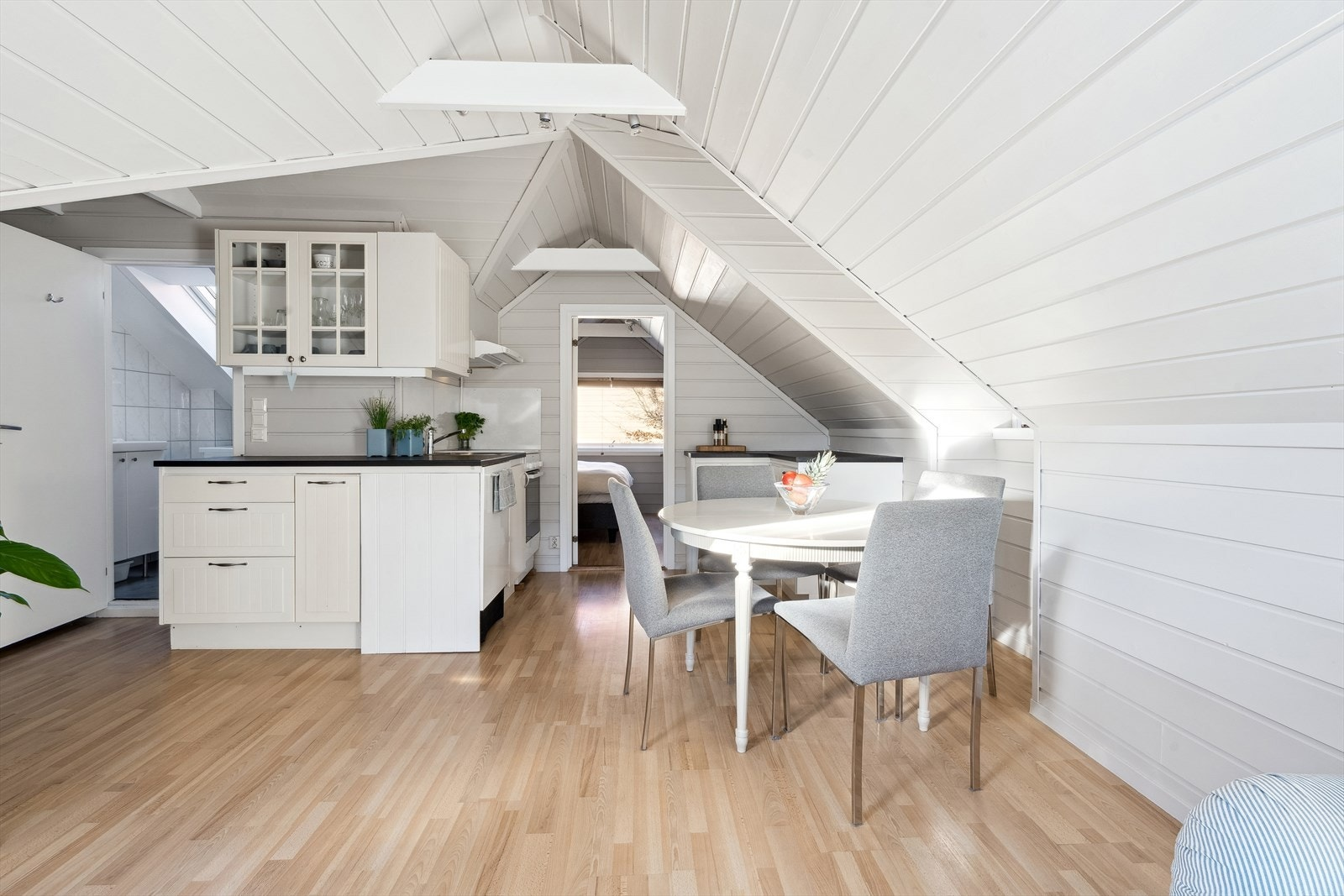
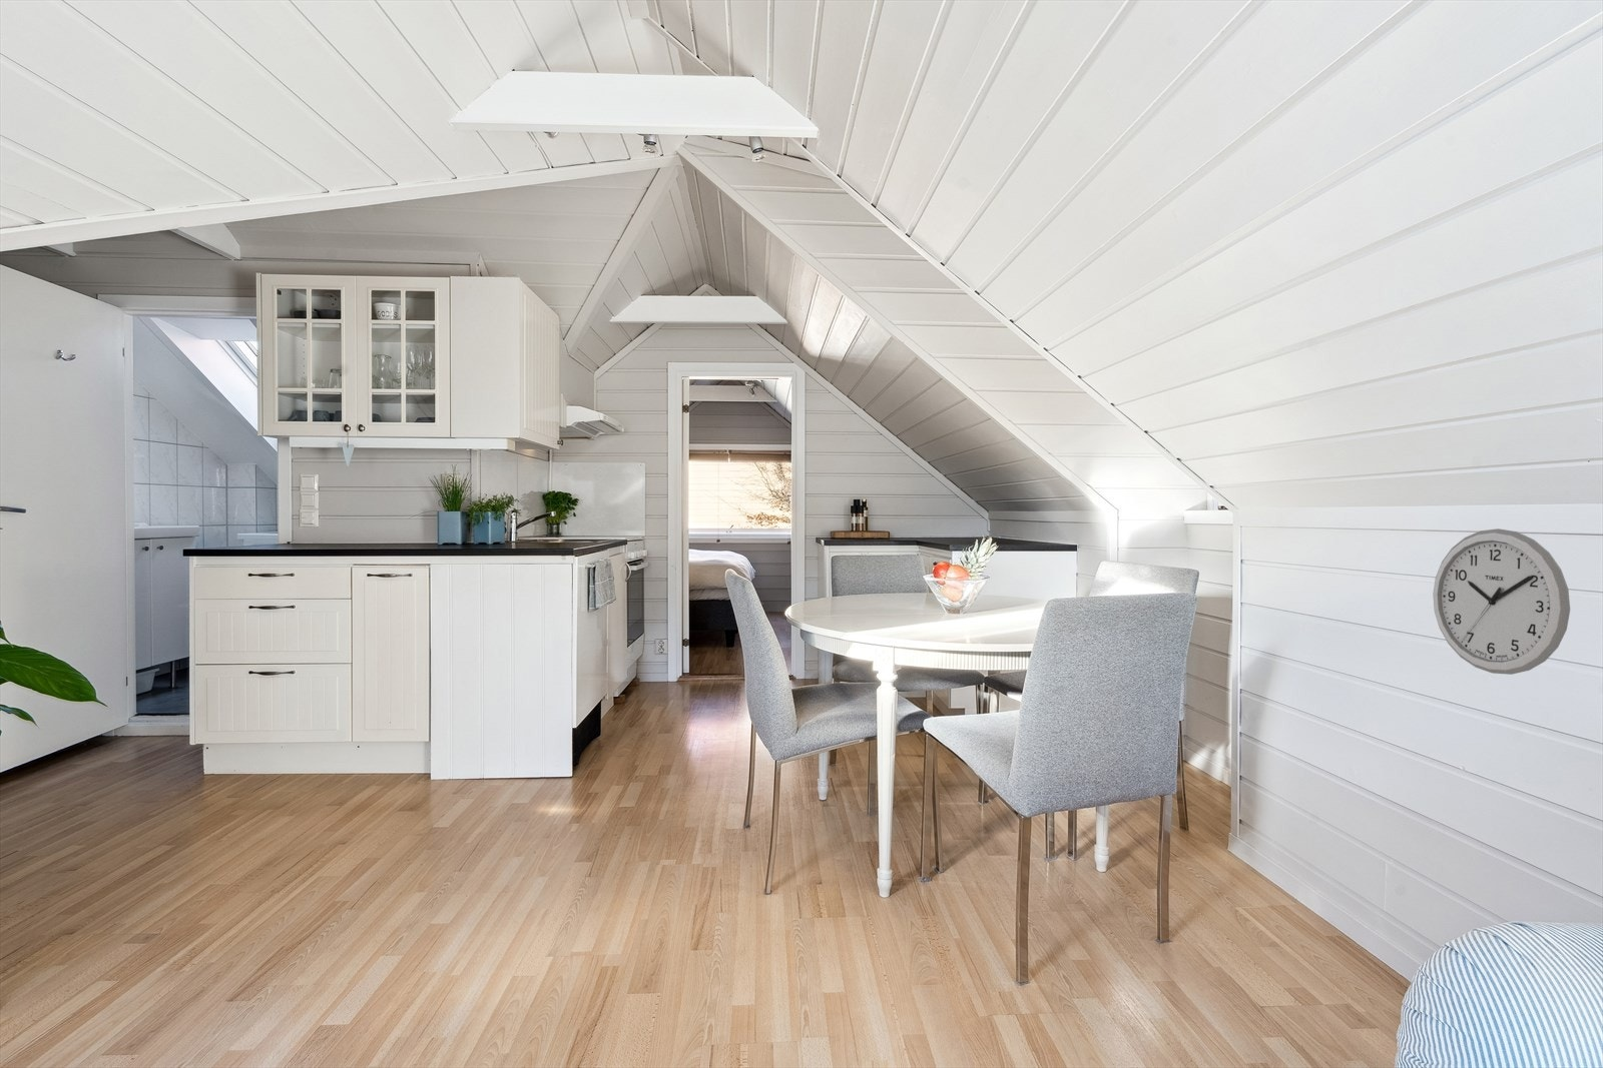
+ wall clock [1431,528,1571,676]
